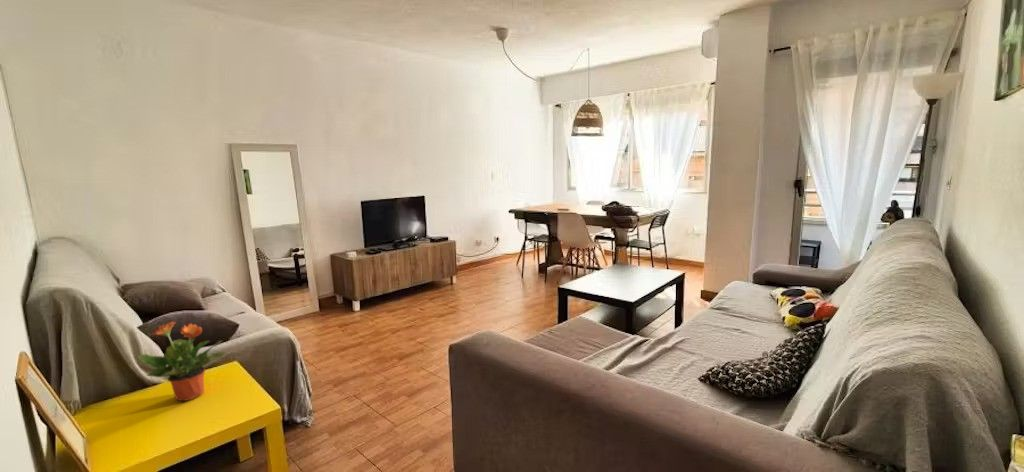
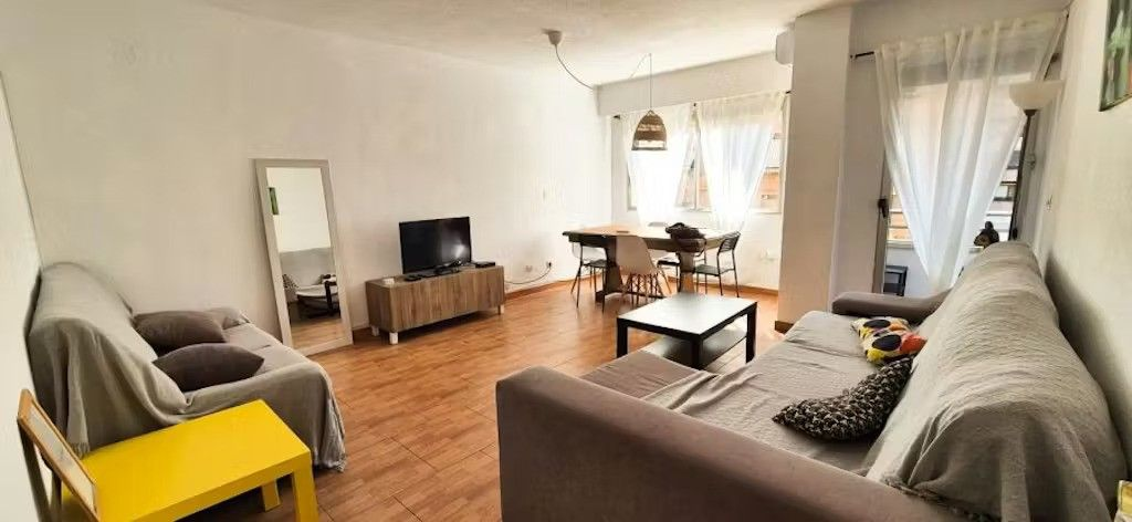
- potted plant [137,320,226,402]
